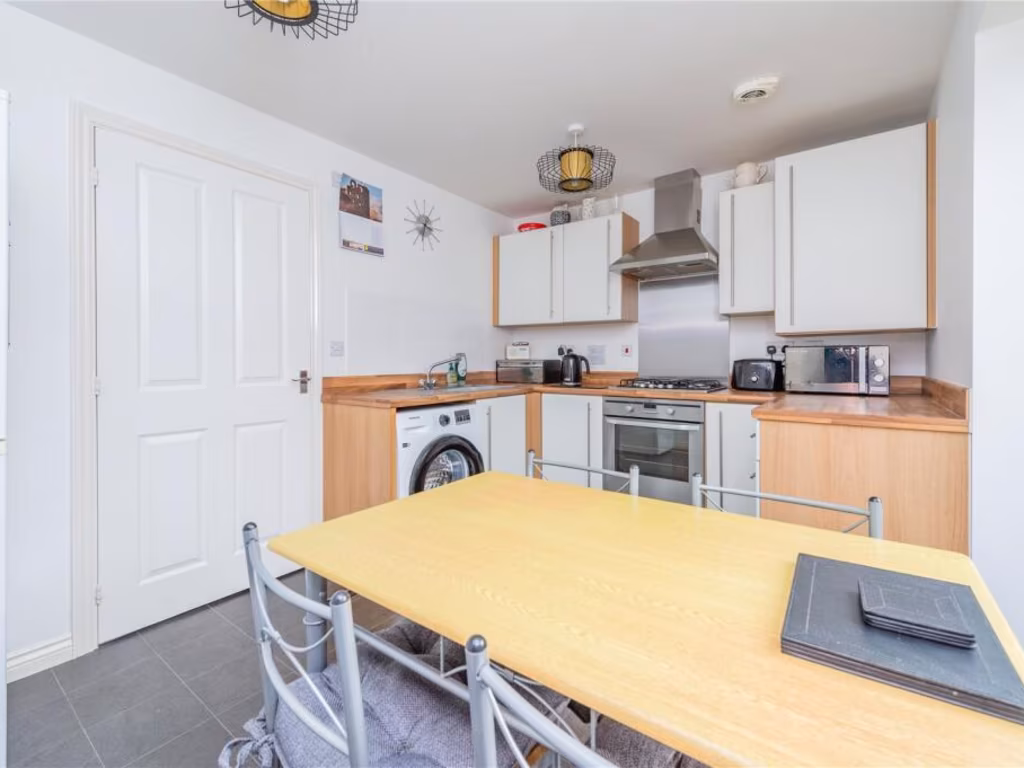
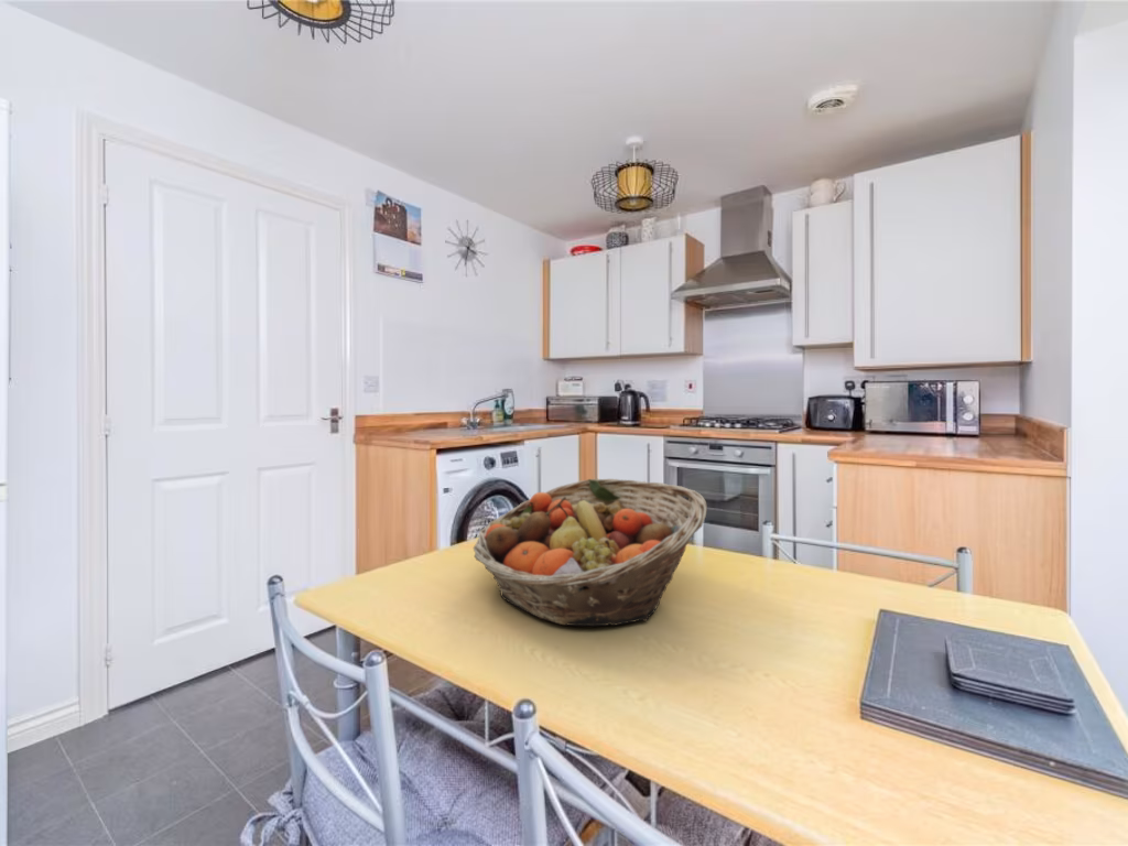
+ fruit basket [473,478,708,627]
